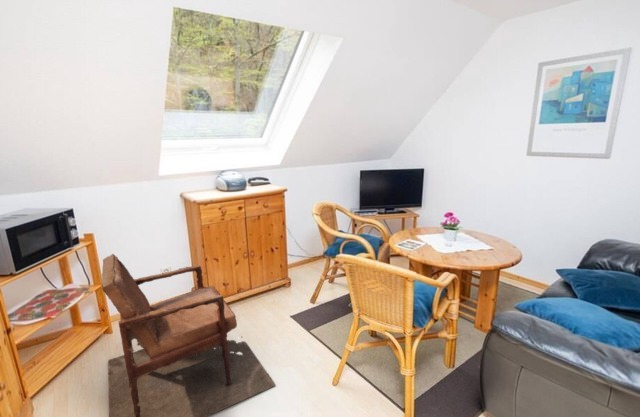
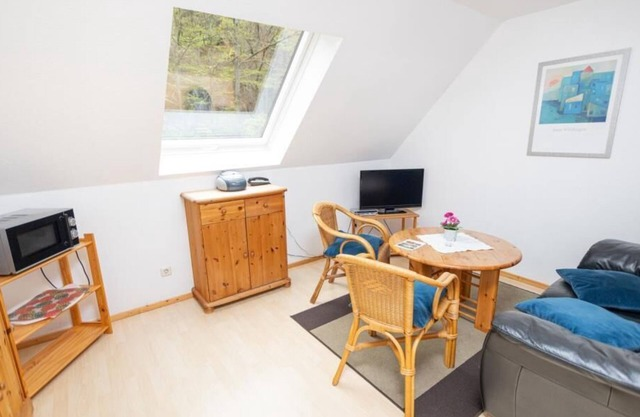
- armchair [100,253,277,417]
